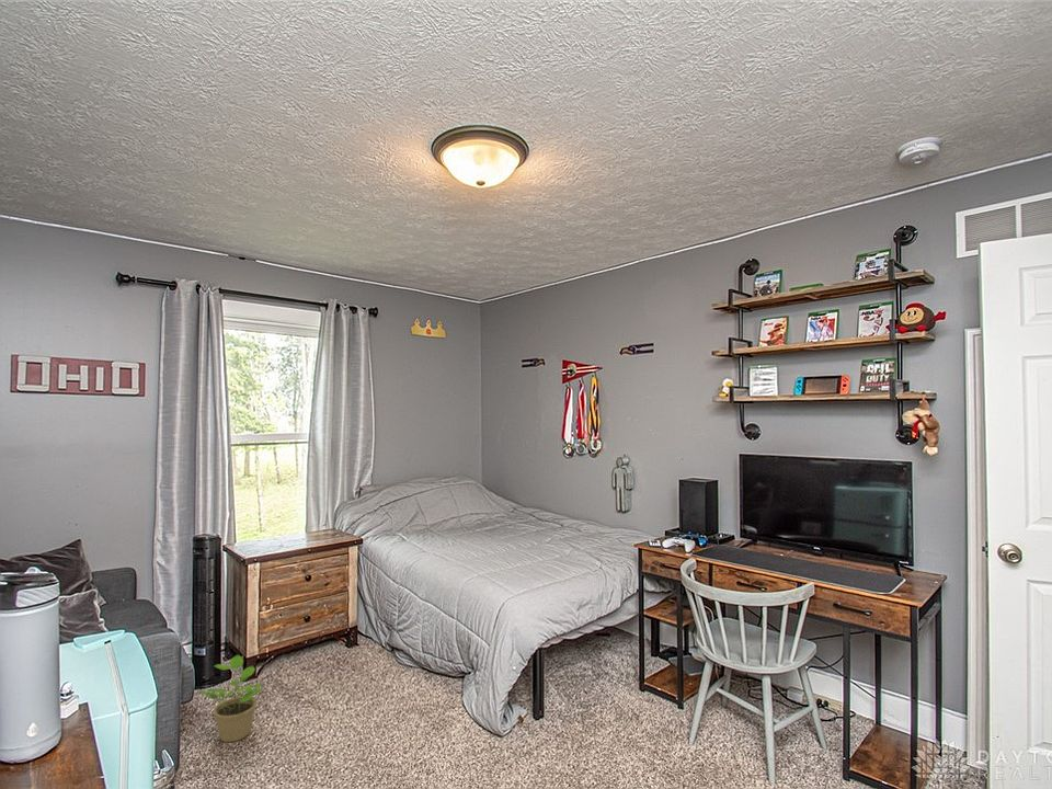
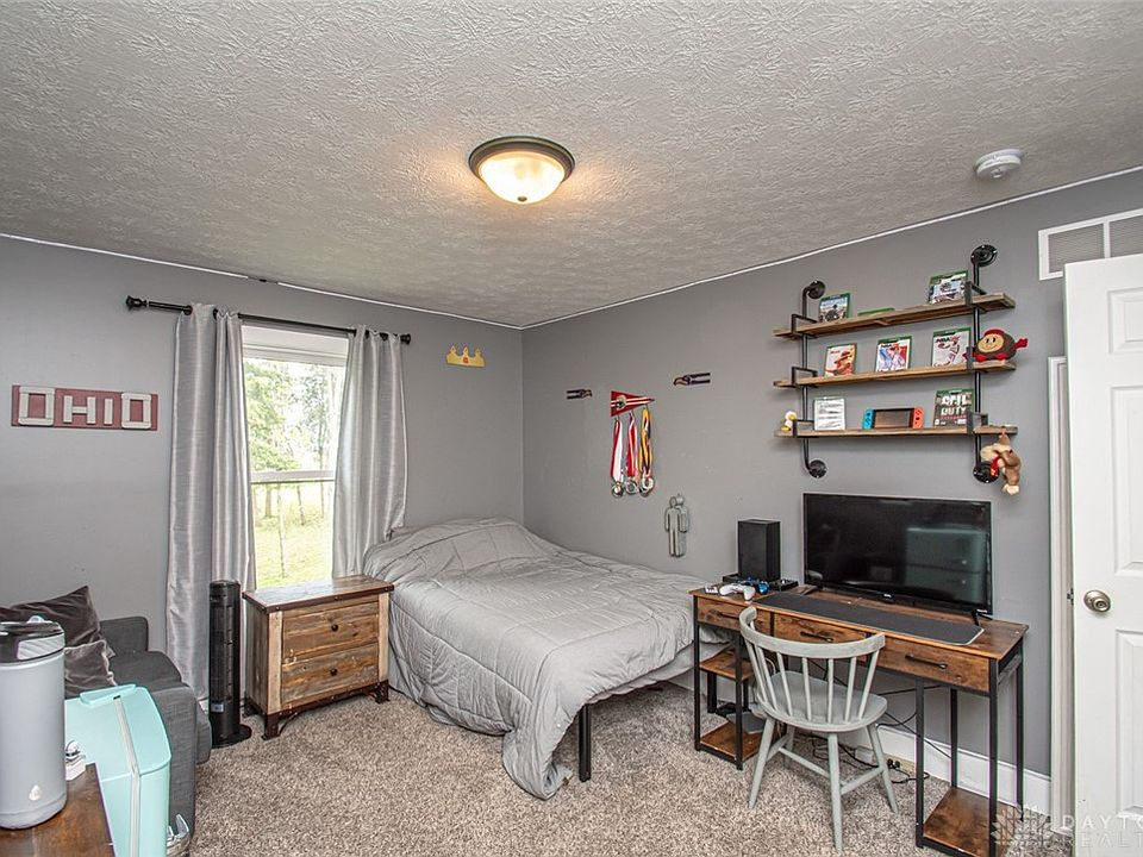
- potted plant [201,654,264,743]
